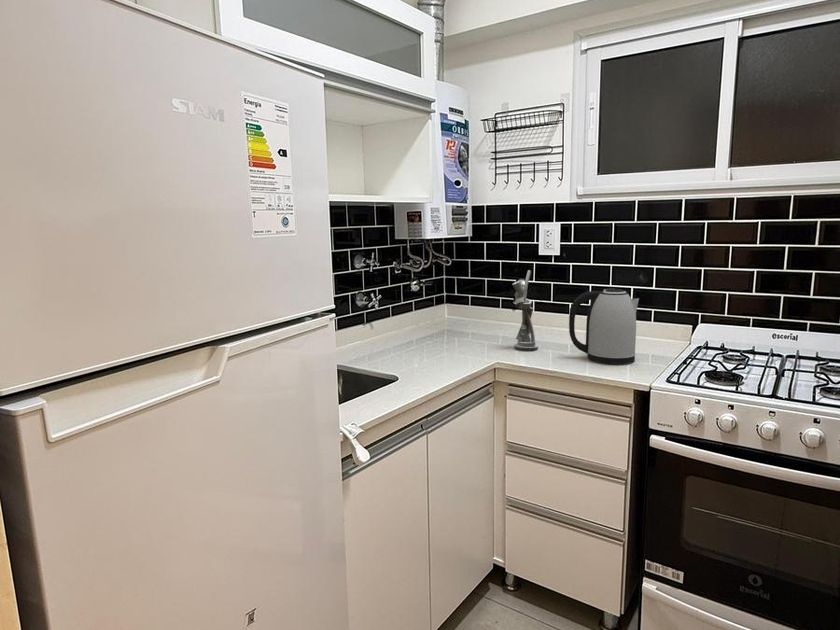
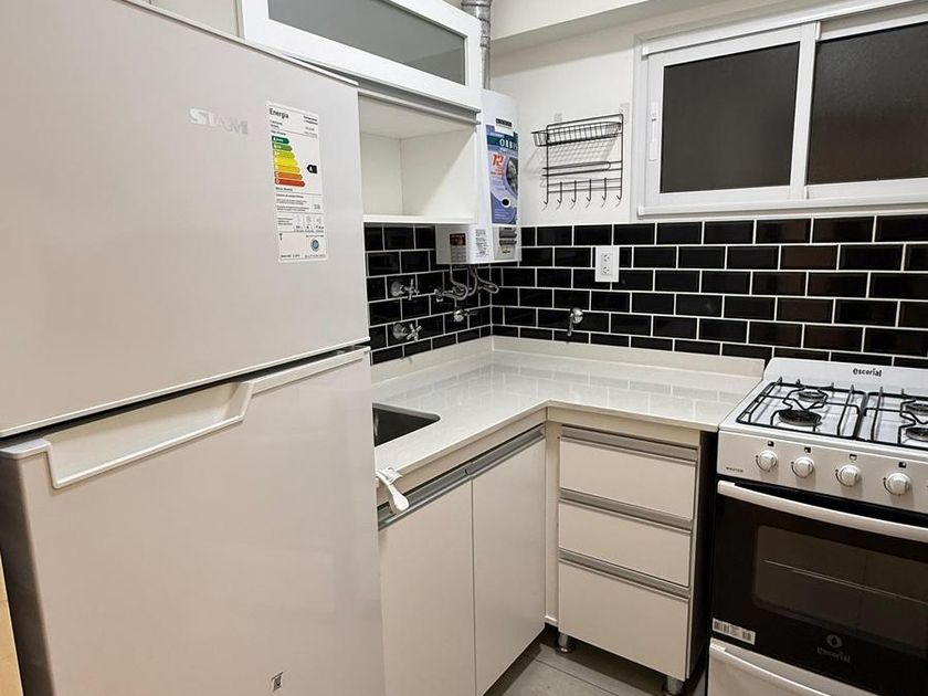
- utensil holder [511,269,539,351]
- kettle [568,287,640,365]
